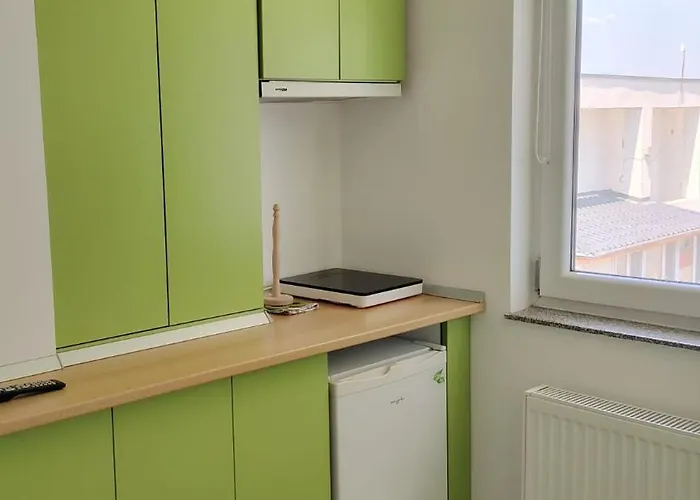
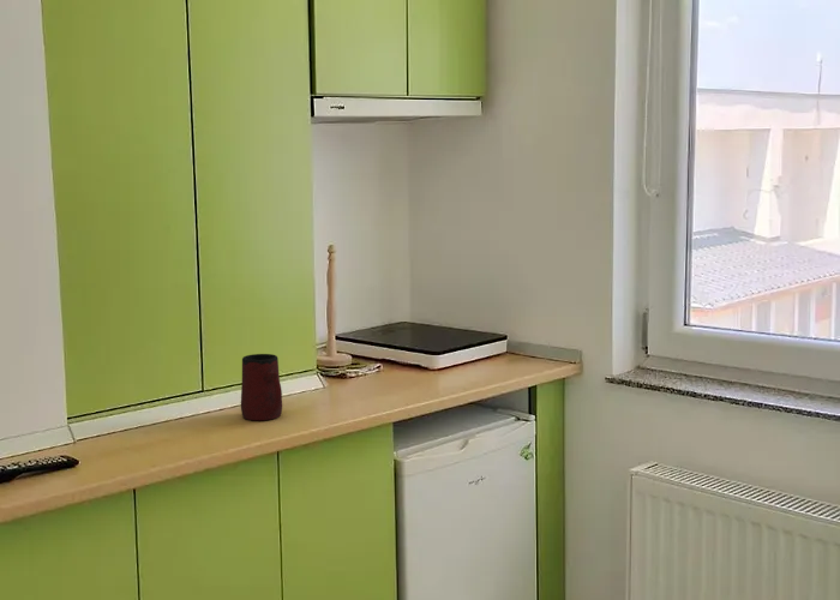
+ mug [240,353,283,421]
